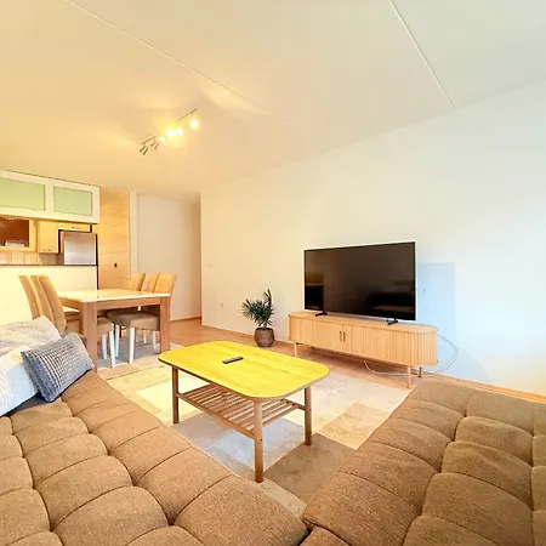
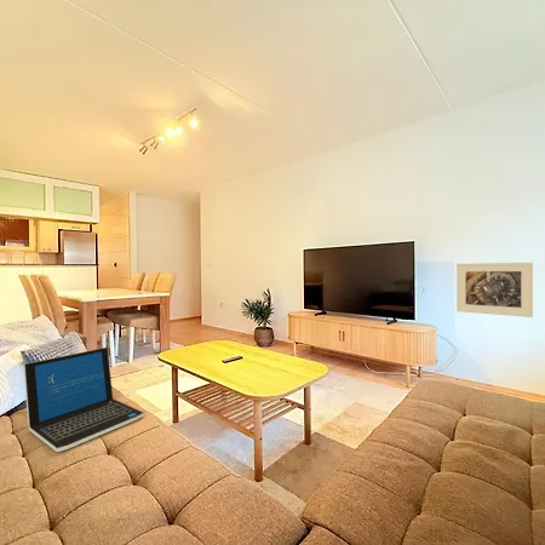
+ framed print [455,262,534,319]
+ laptop [22,346,145,453]
